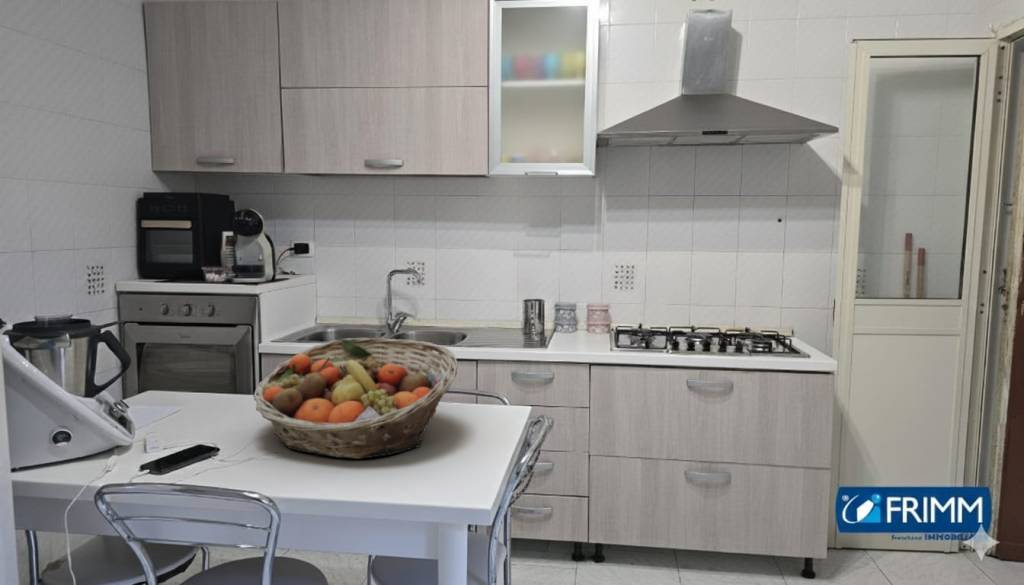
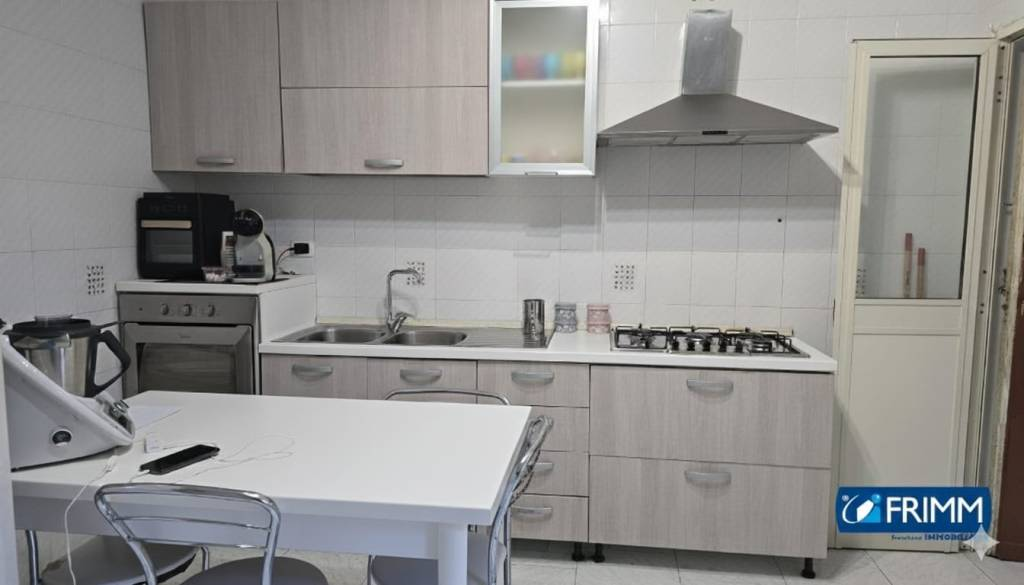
- fruit basket [252,337,459,460]
